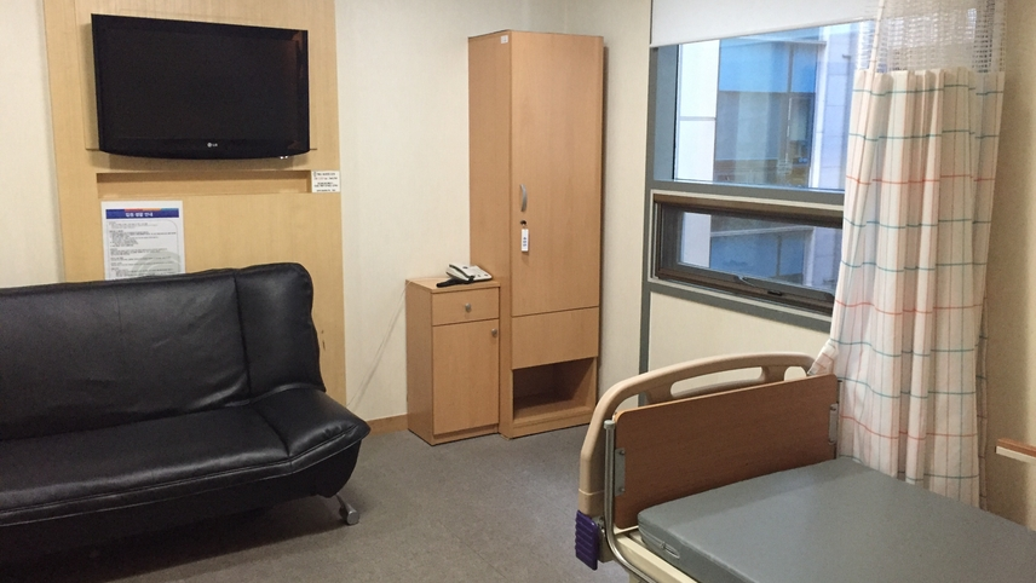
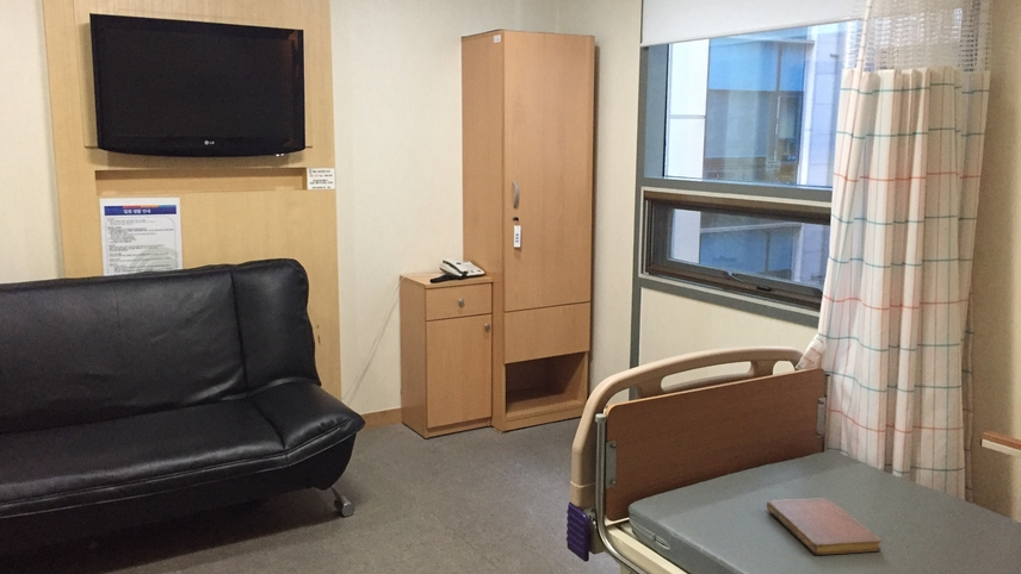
+ notebook [766,497,883,556]
